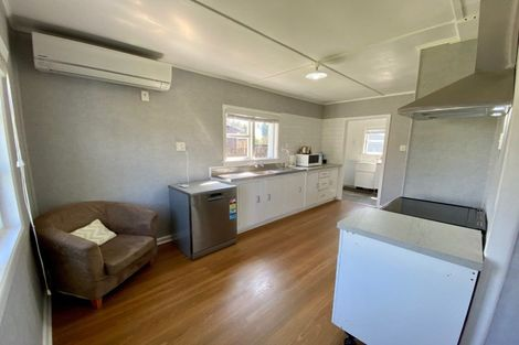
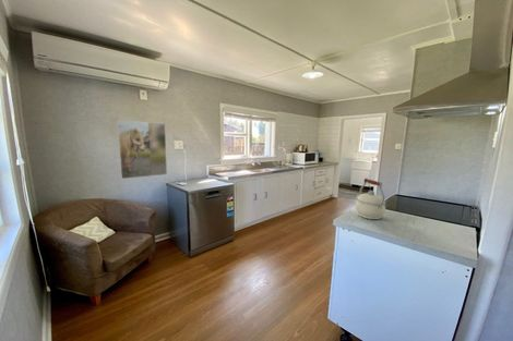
+ kettle [354,178,386,220]
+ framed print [116,119,168,180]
